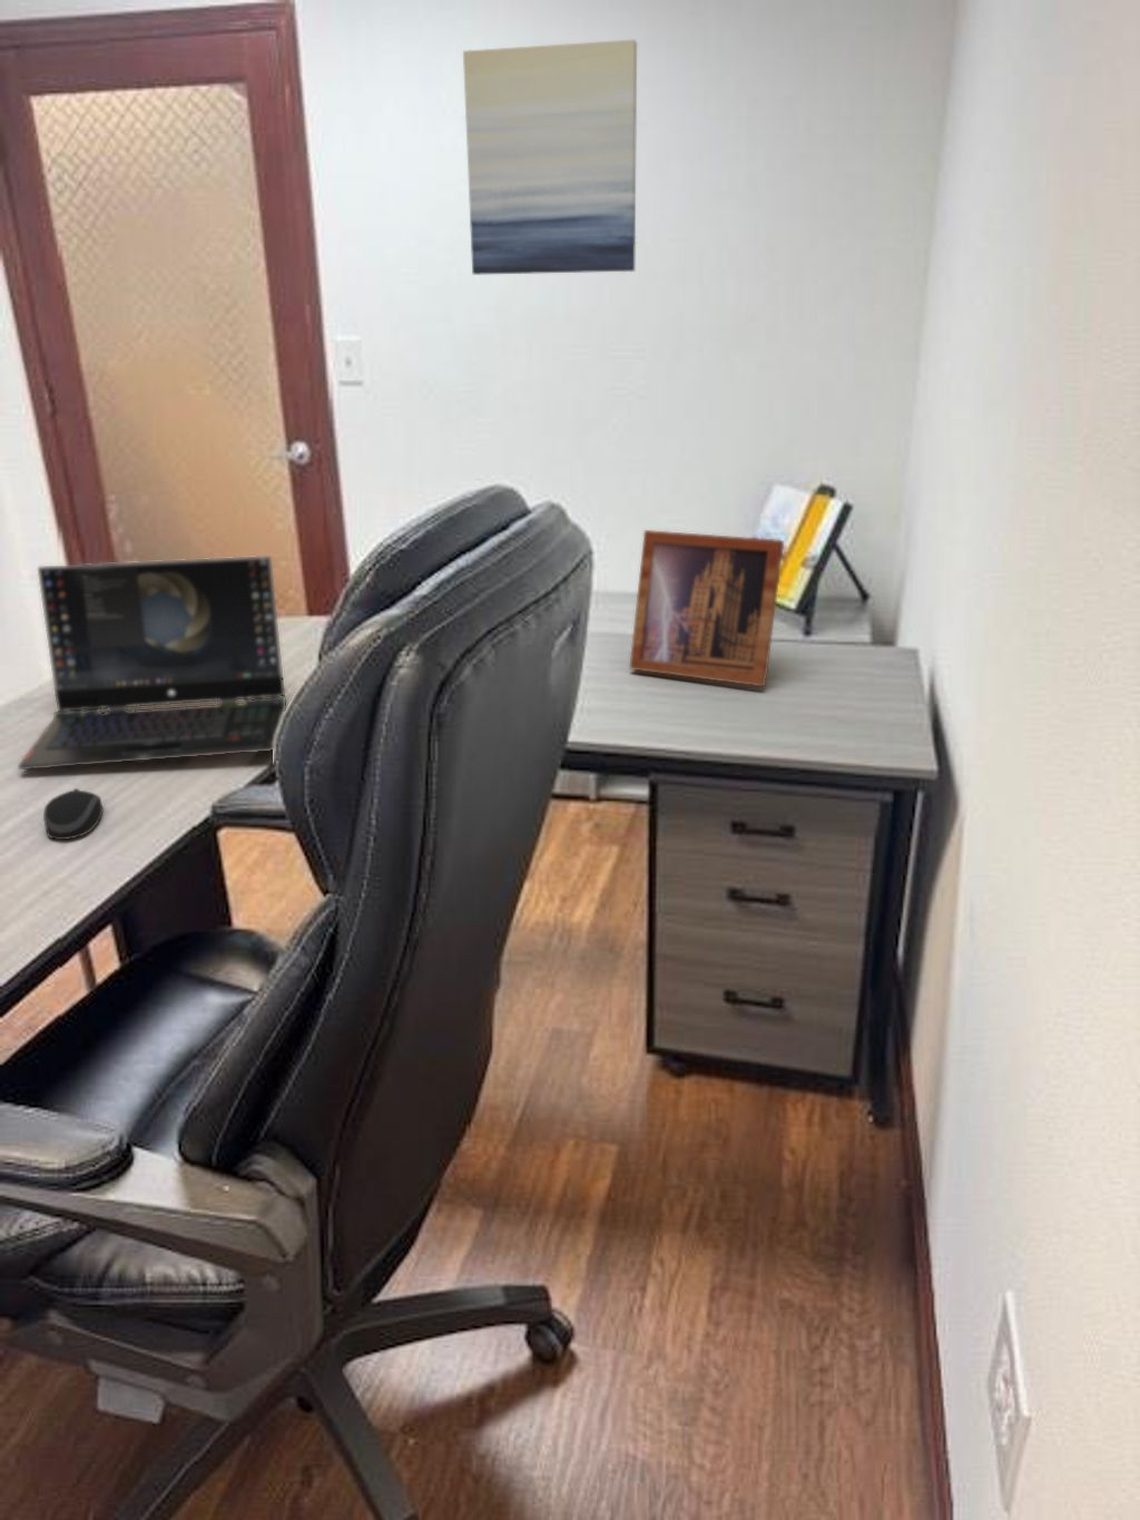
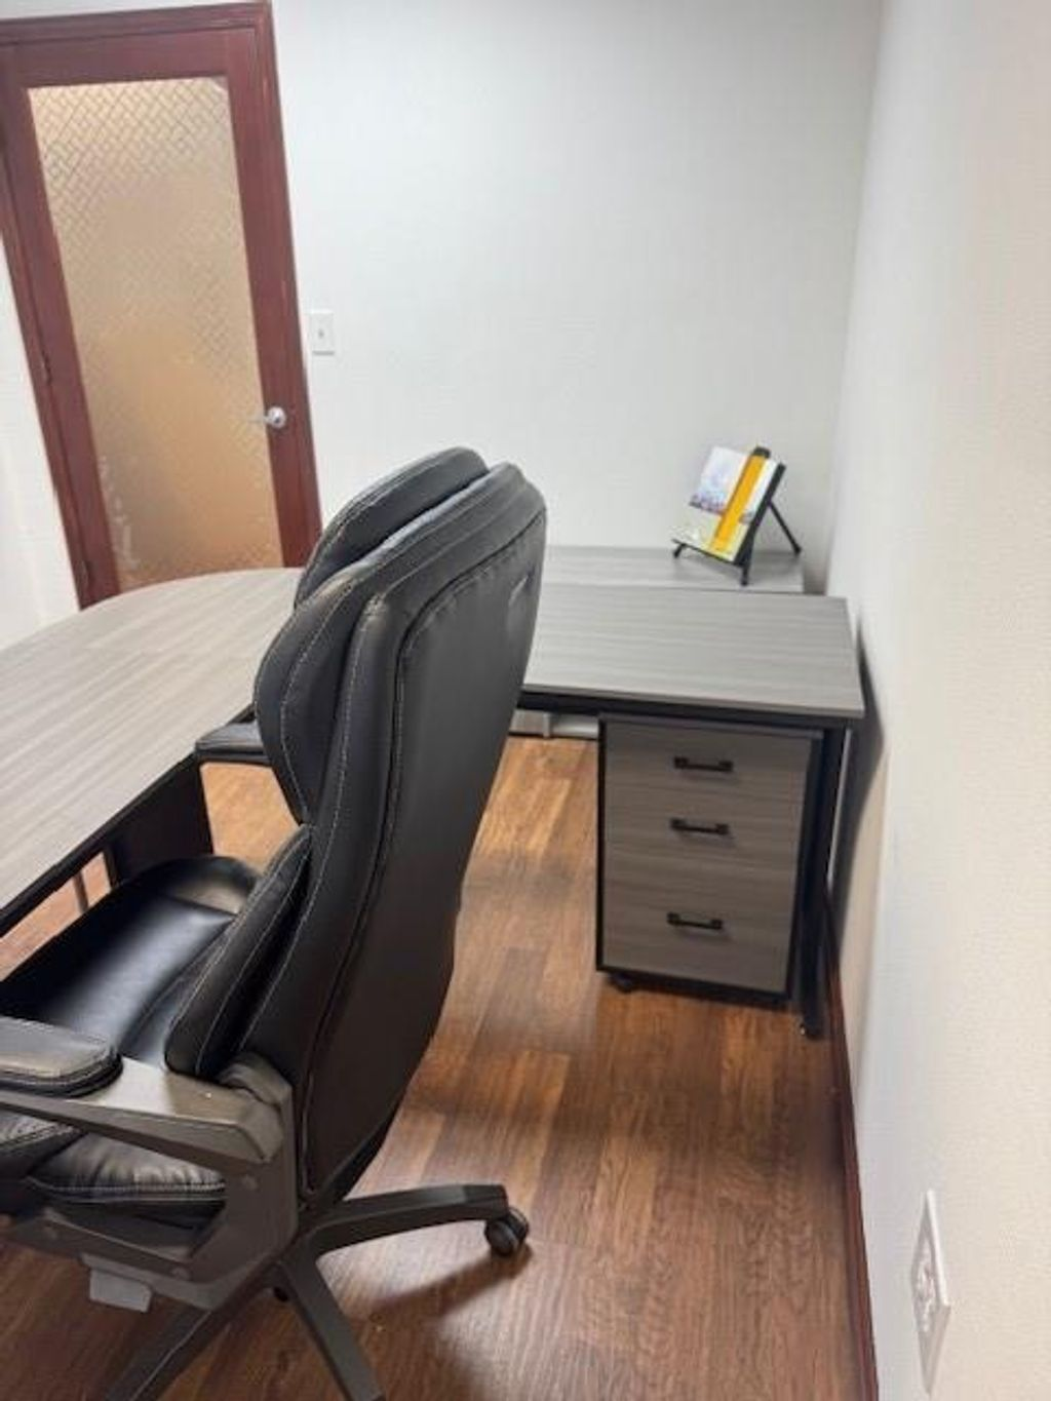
- computer mouse [42,787,103,841]
- laptop computer [17,555,287,770]
- picture frame [627,529,784,688]
- wall art [462,40,638,277]
